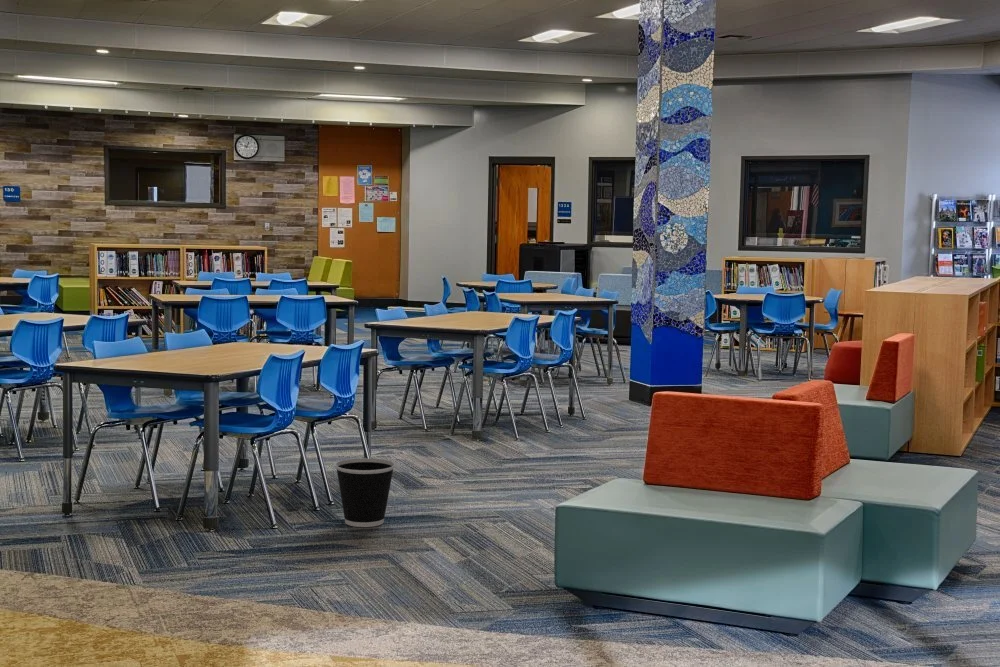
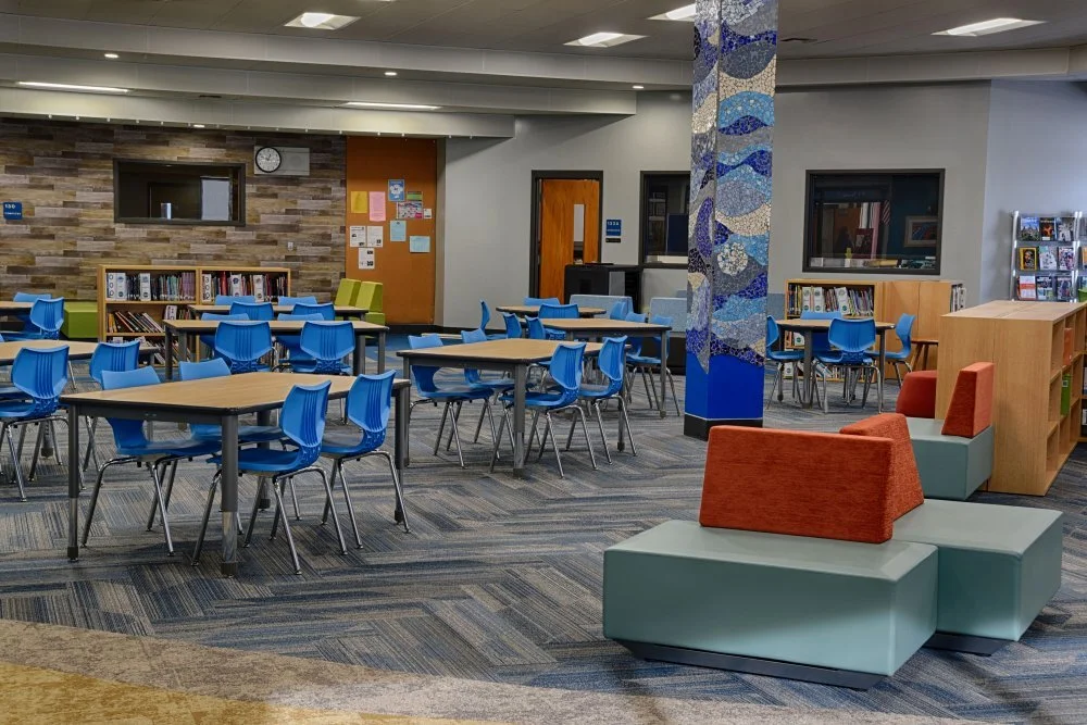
- wastebasket [334,457,396,528]
